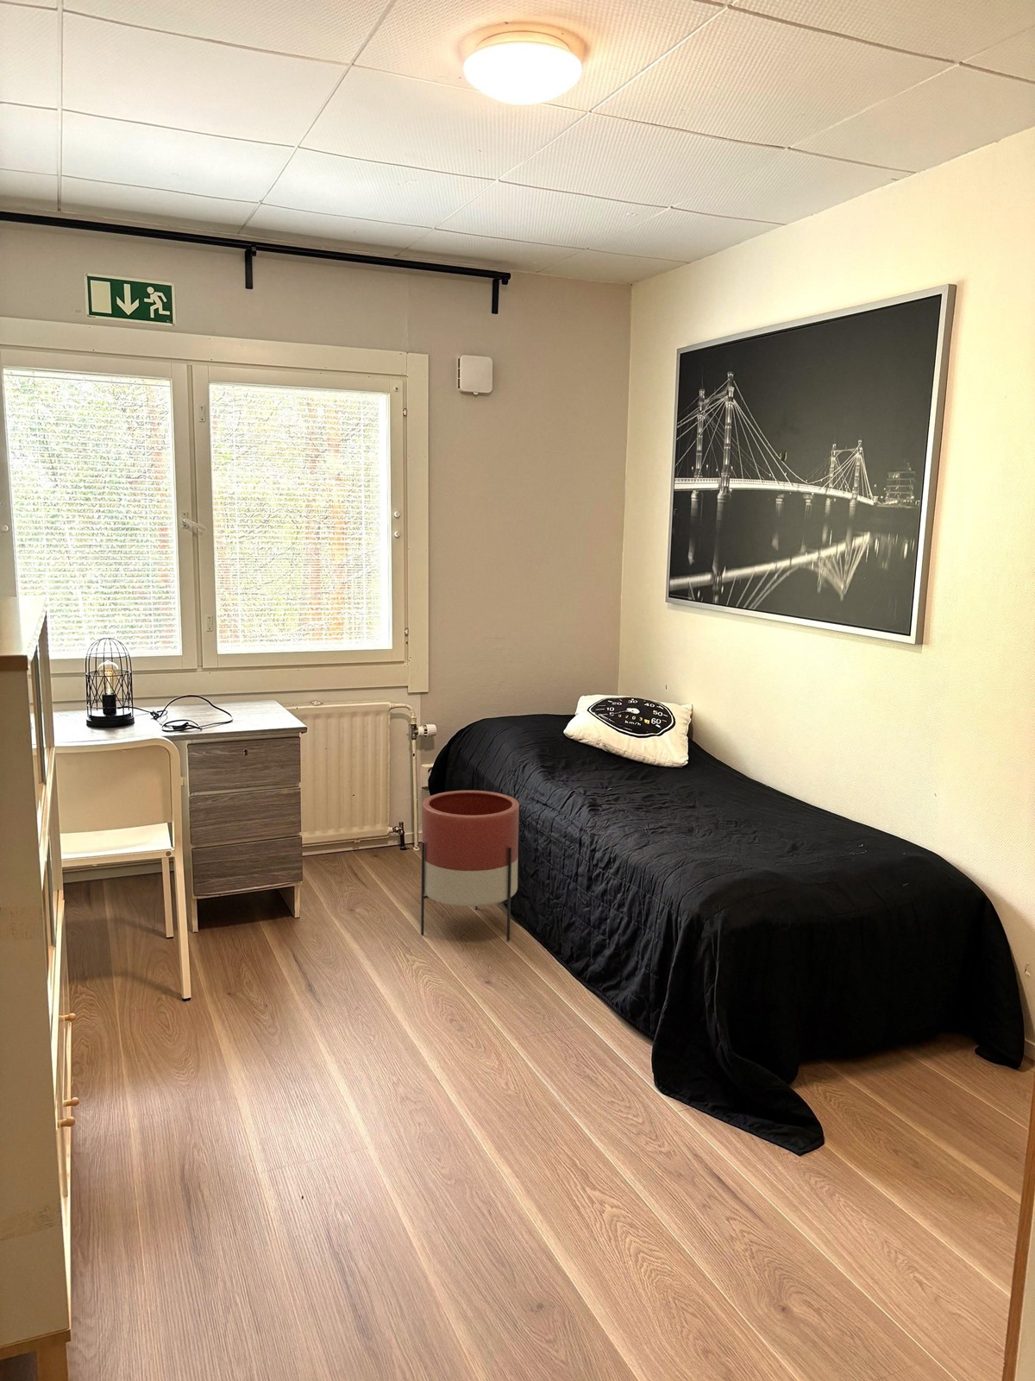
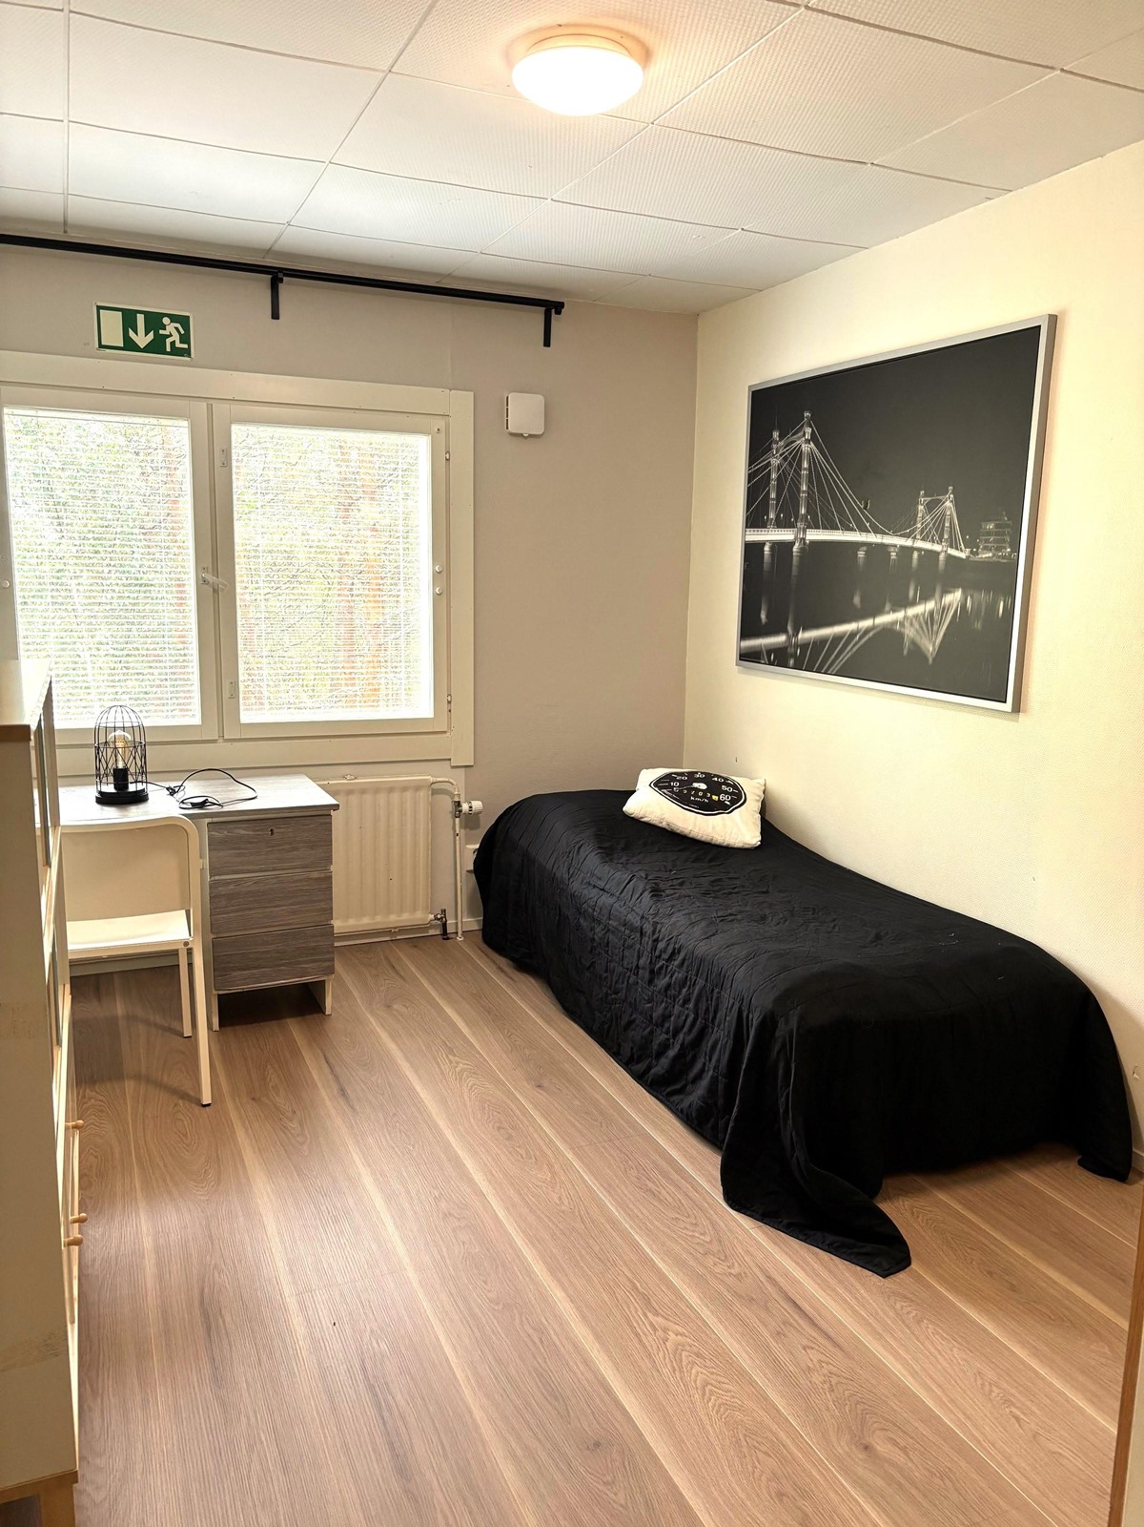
- planter [420,789,520,942]
